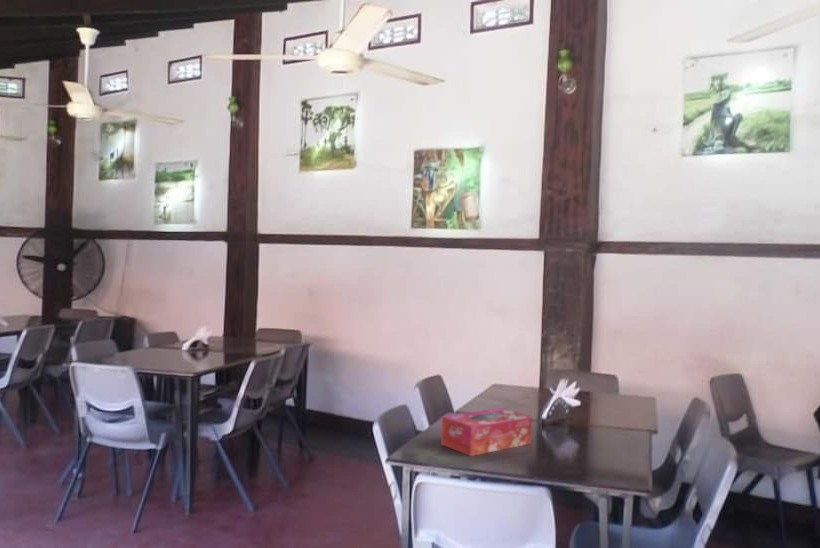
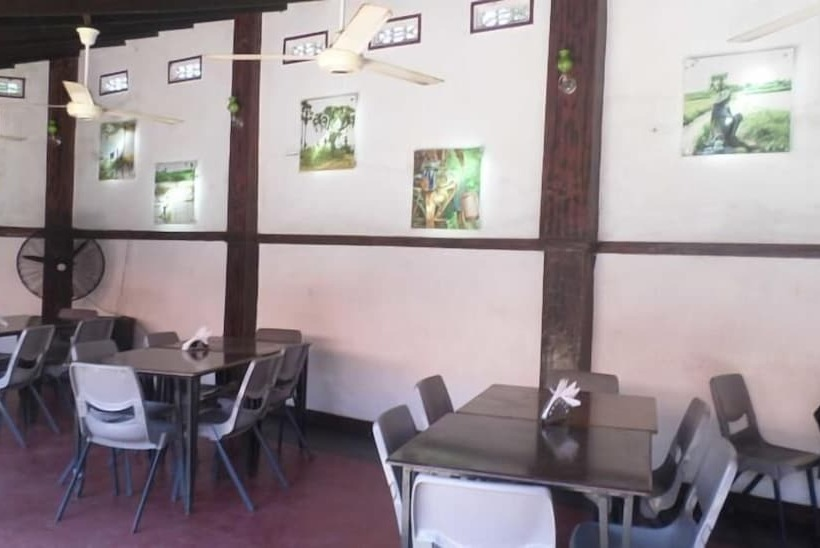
- tissue box [440,407,533,457]
